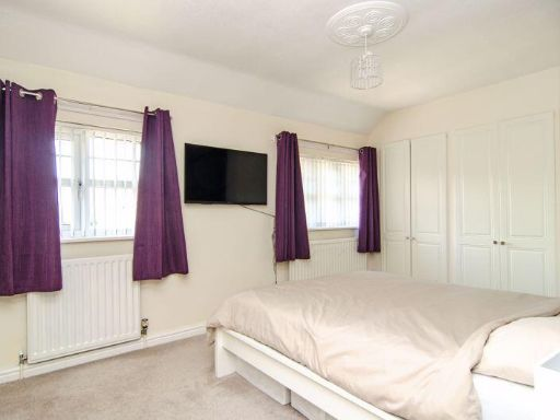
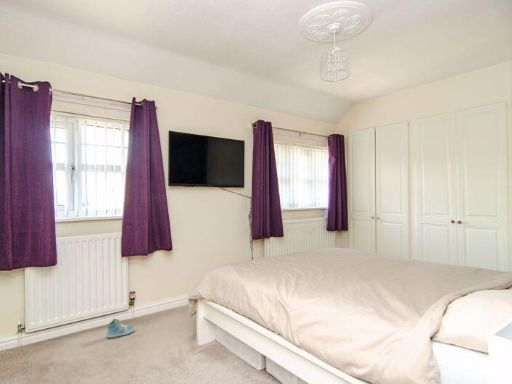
+ sneaker [106,318,136,339]
